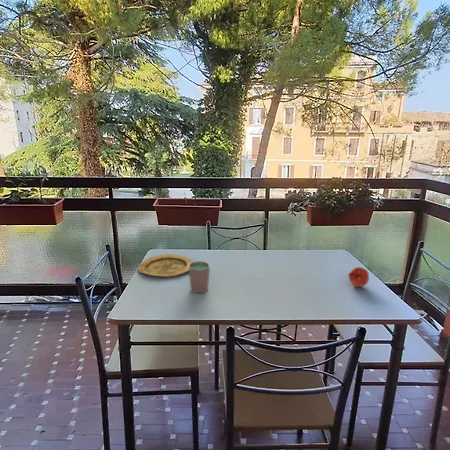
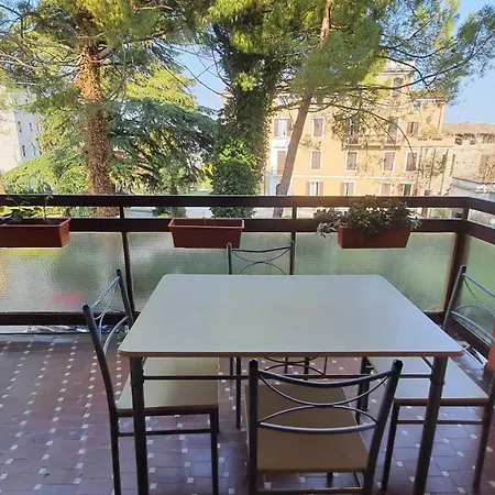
- fruit [347,266,370,288]
- plate [137,253,194,278]
- cup [188,260,211,294]
